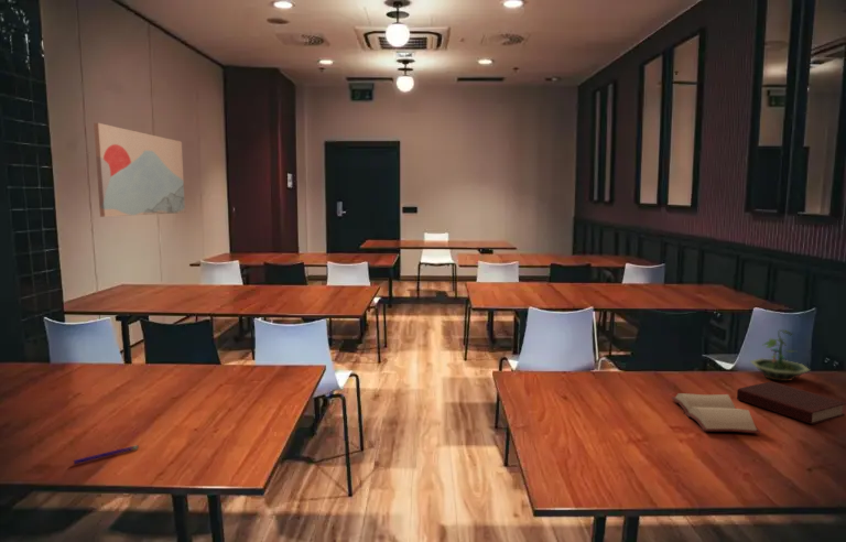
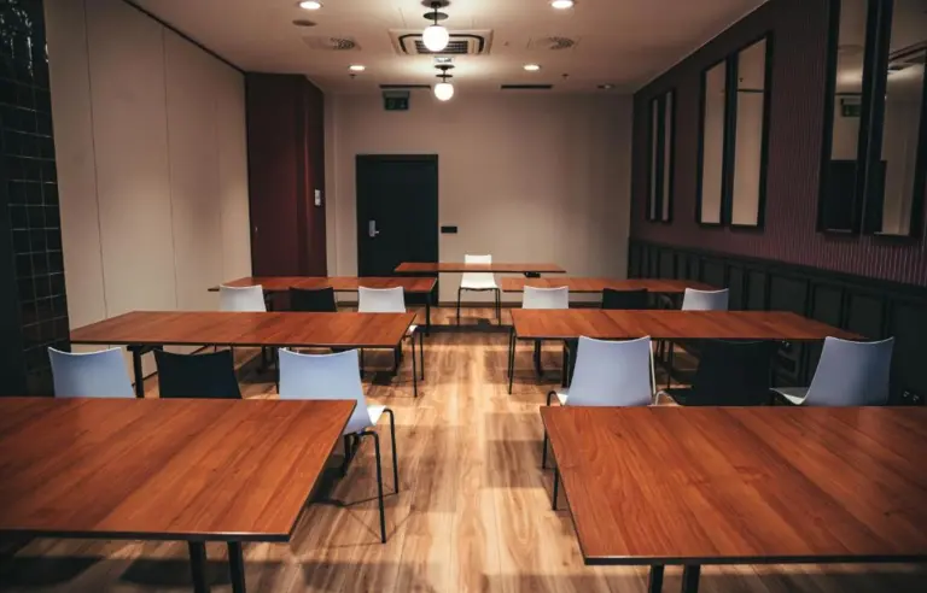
- wall art [93,122,186,218]
- terrarium [749,328,811,382]
- pen [73,444,140,465]
- hardback book [671,392,762,435]
- book [736,380,846,425]
